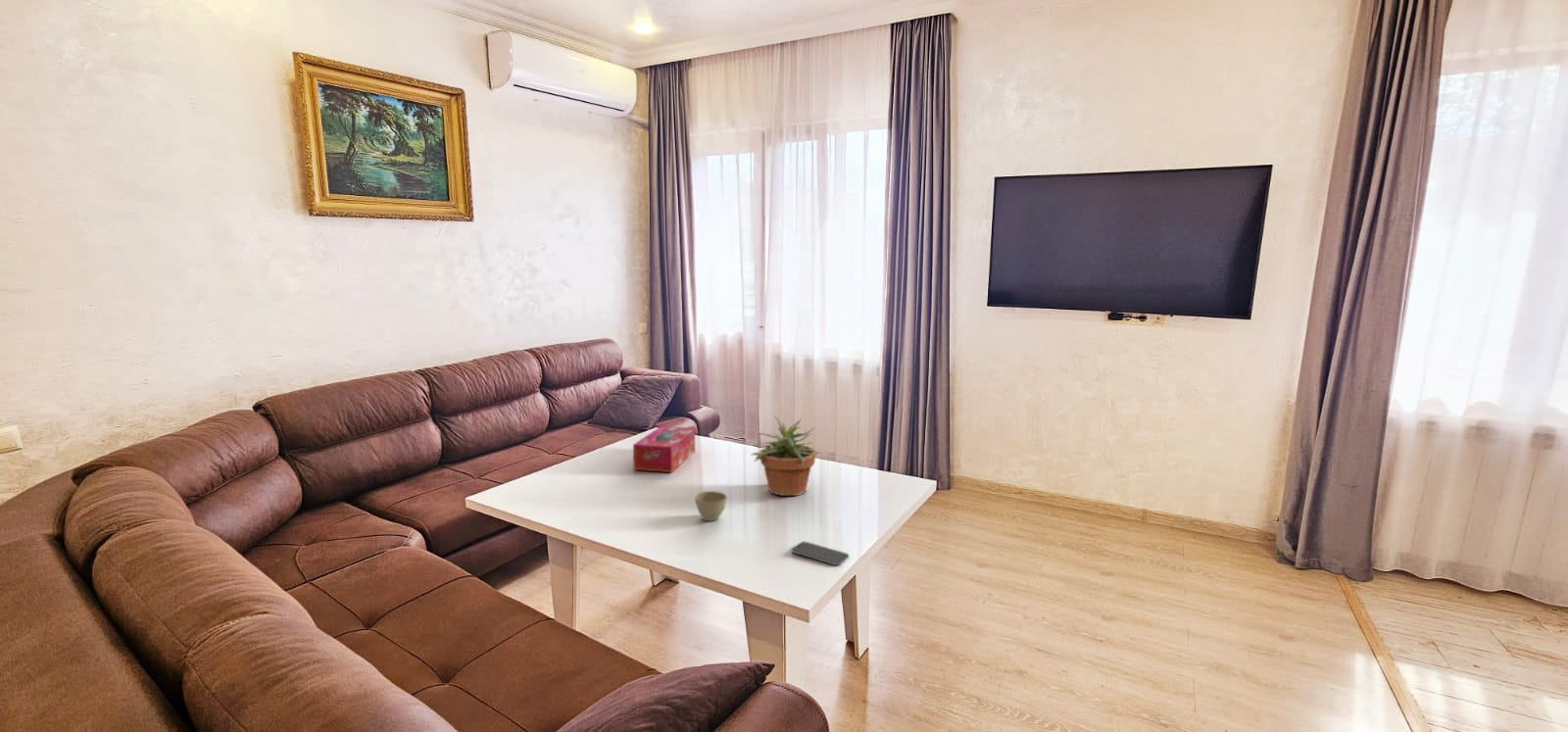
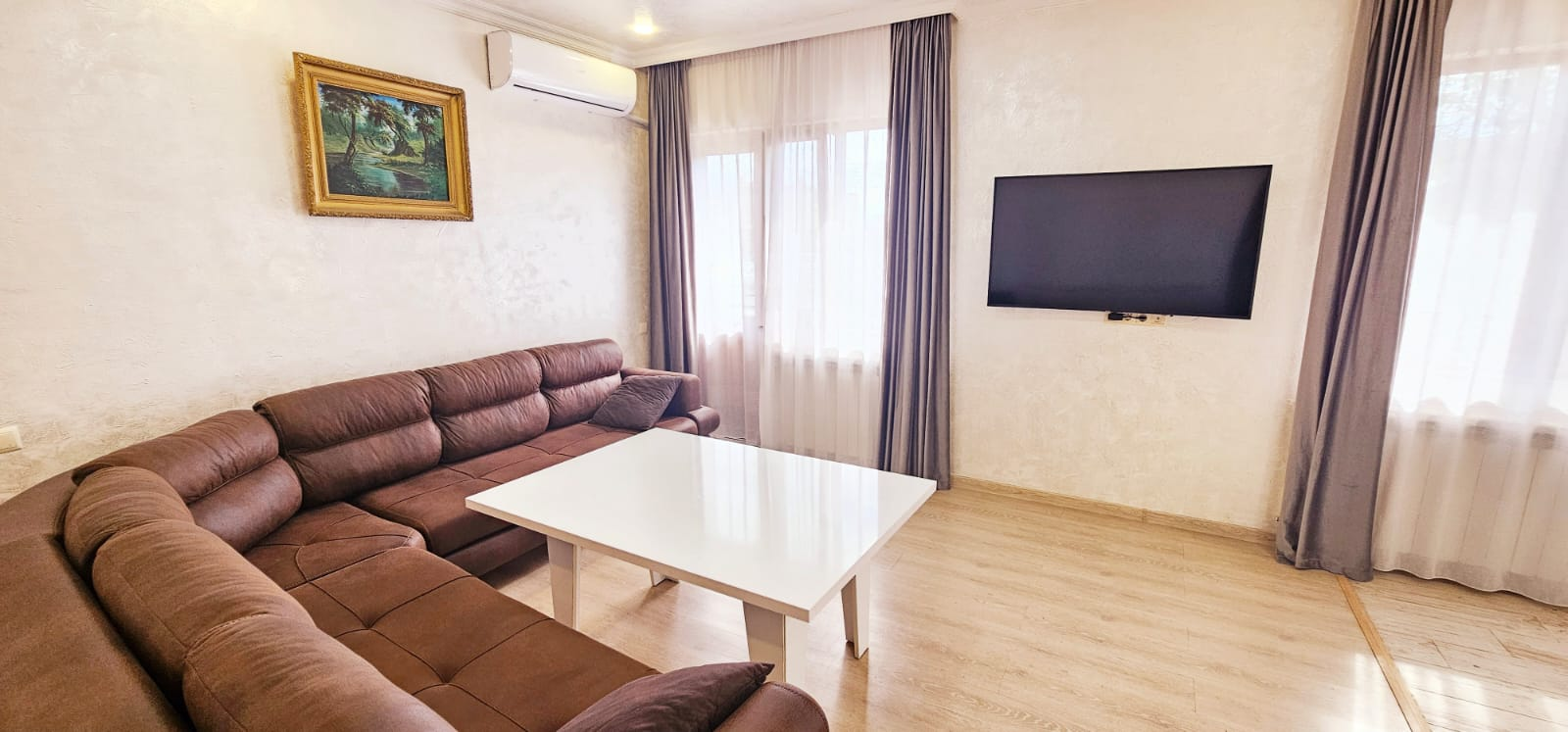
- flower pot [694,490,728,522]
- tissue box [632,425,696,473]
- potted plant [750,415,828,497]
- smartphone [790,541,850,566]
